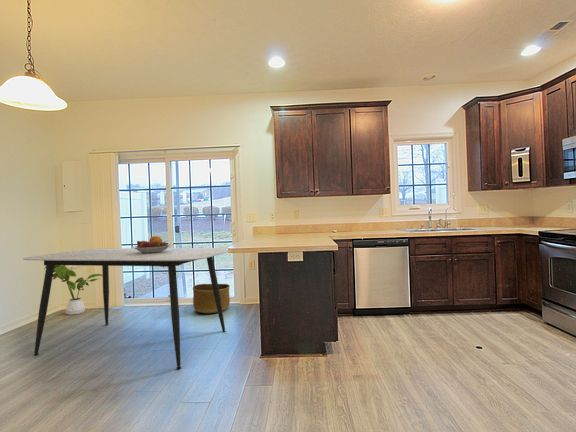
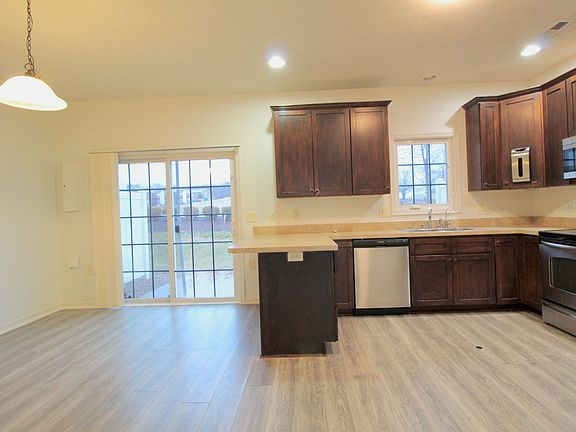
- dining table [22,247,229,370]
- basket [192,283,231,314]
- house plant [44,265,103,316]
- fruit bowl [131,235,172,253]
